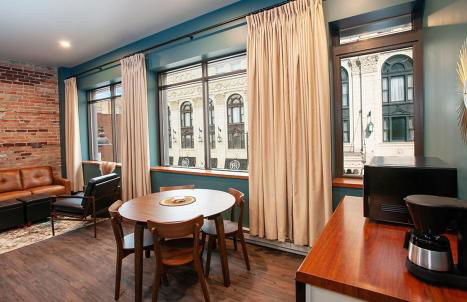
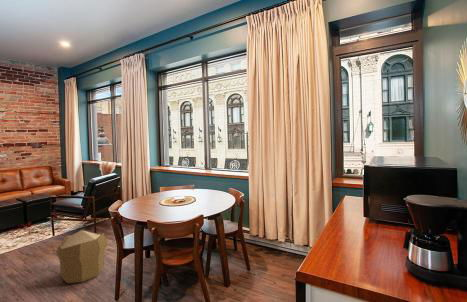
+ pouf [55,229,109,285]
